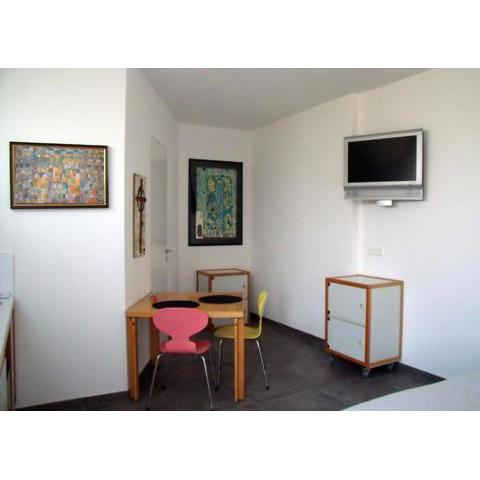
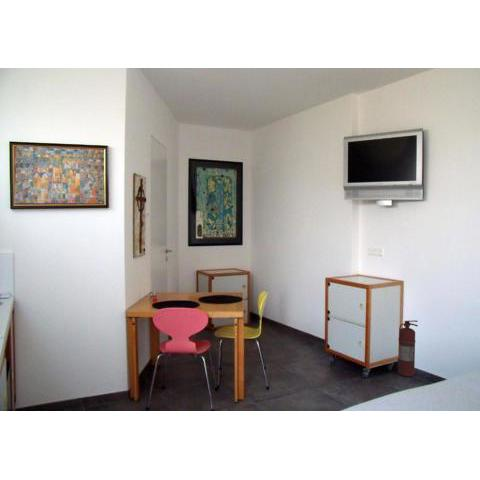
+ fire extinguisher [396,319,419,377]
